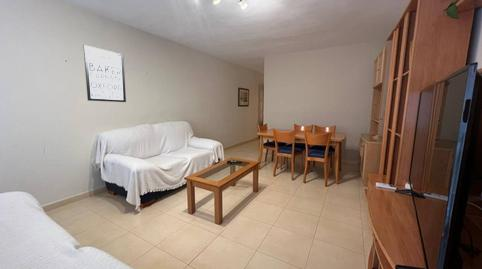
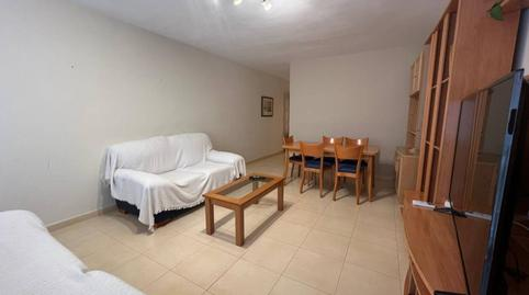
- wall art [82,44,127,103]
